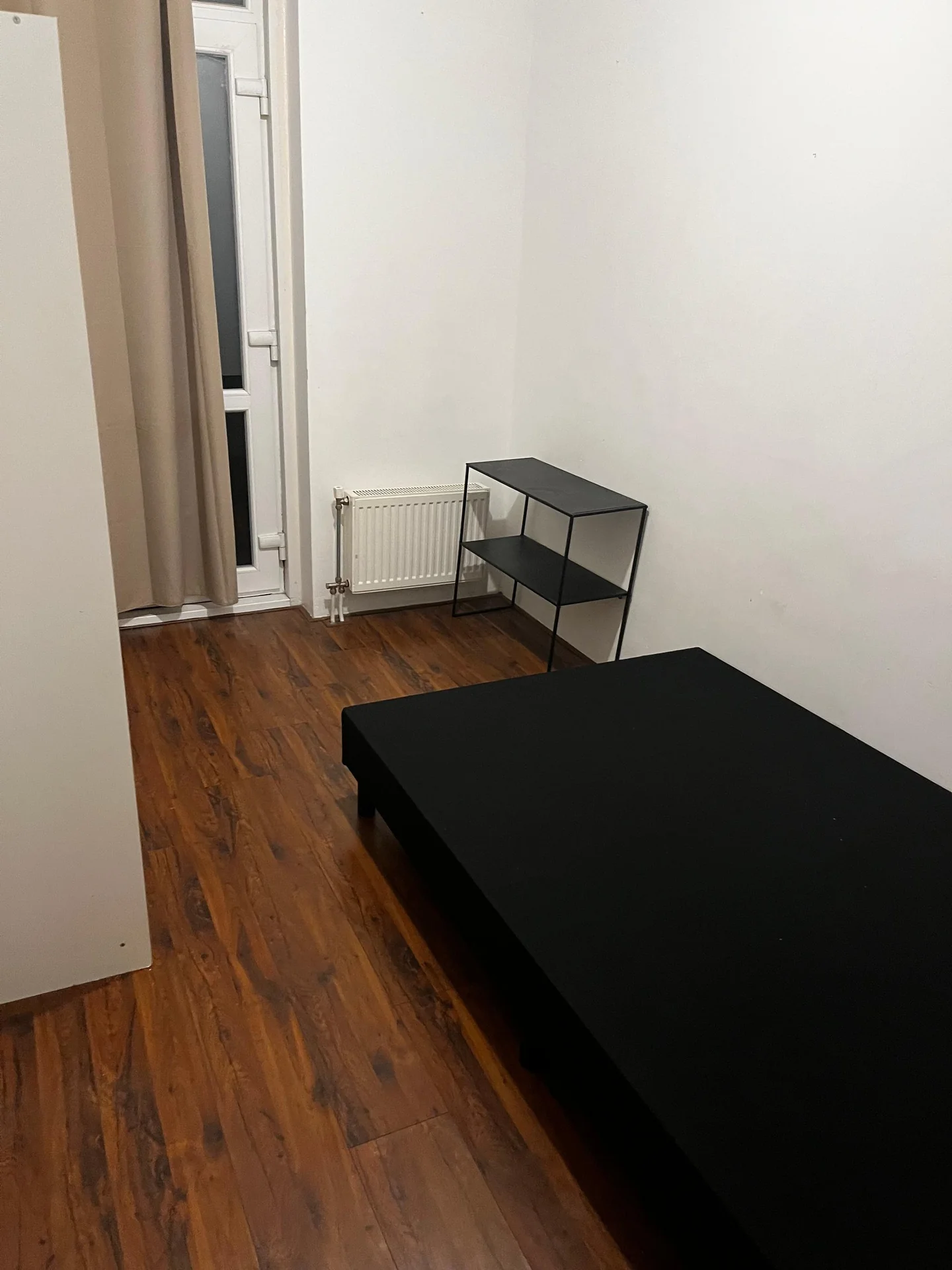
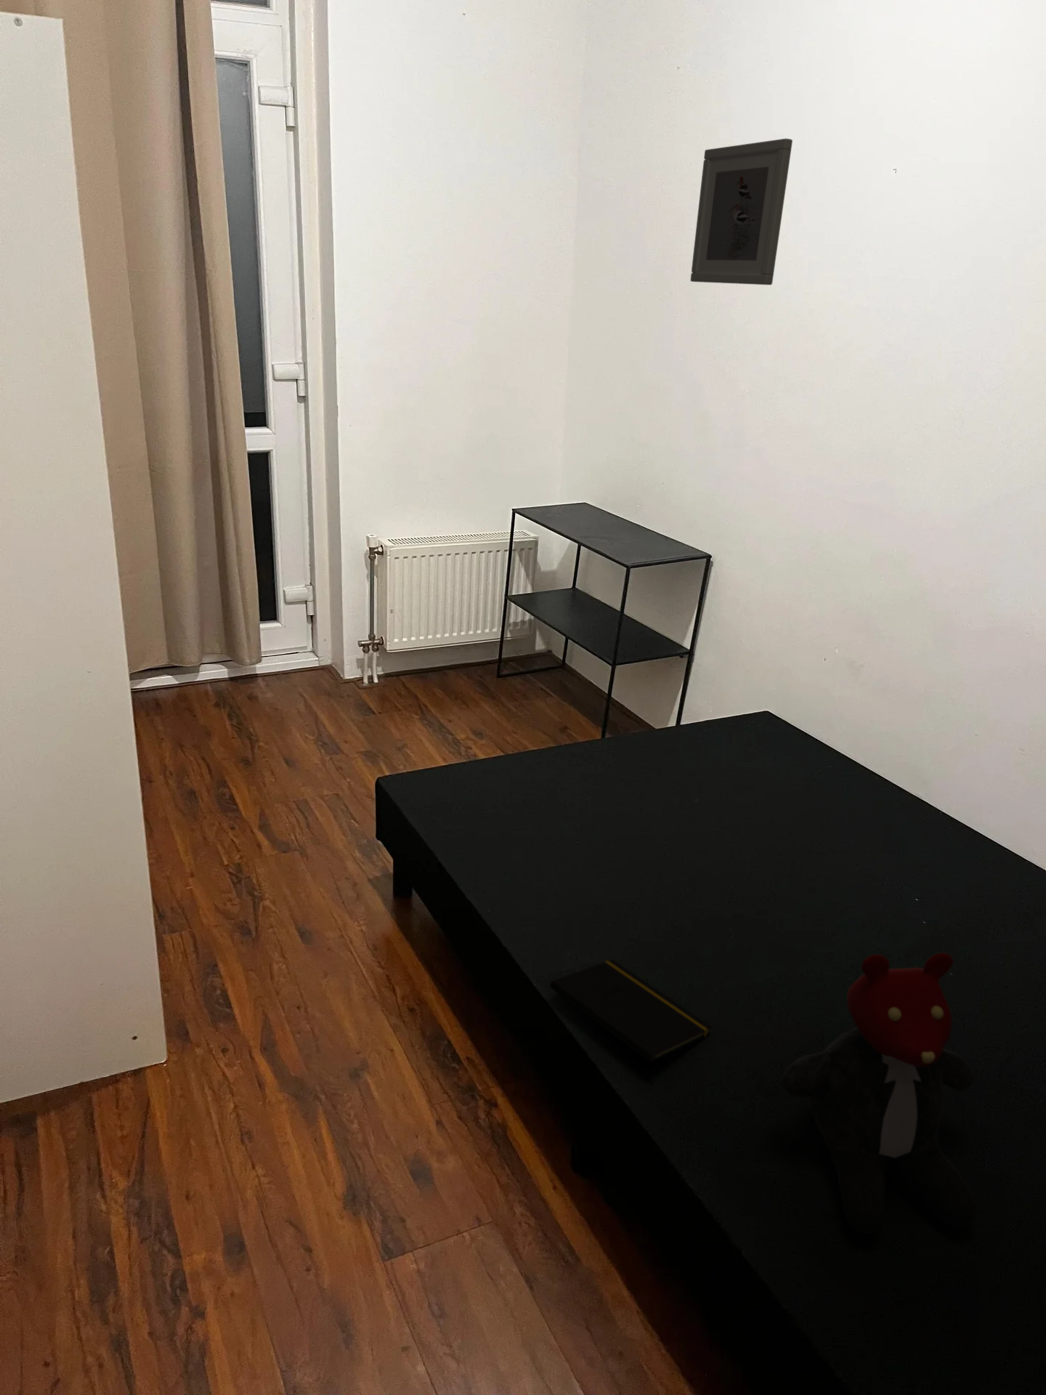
+ teddy bear [781,952,977,1235]
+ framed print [689,138,793,286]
+ notepad [549,958,713,1081]
